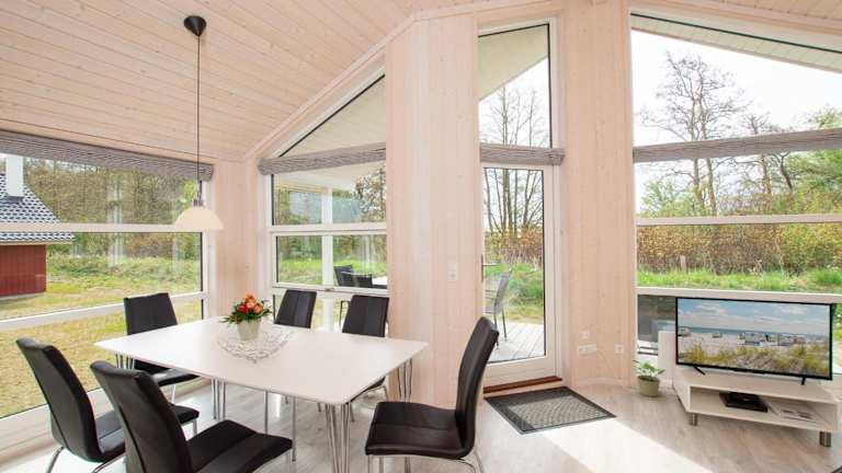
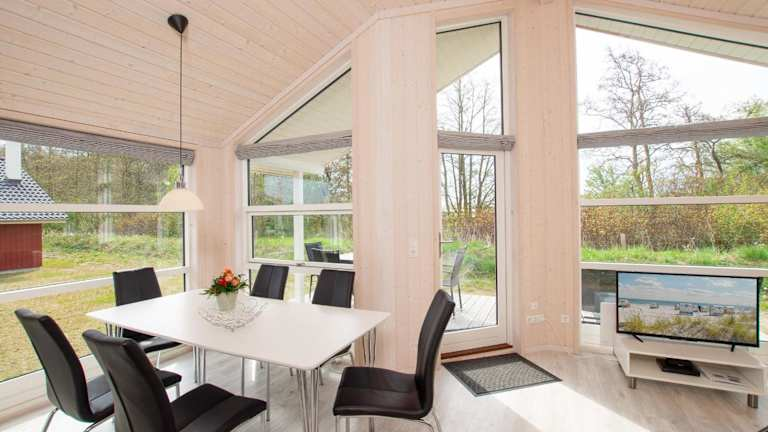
- potted plant [630,359,667,397]
